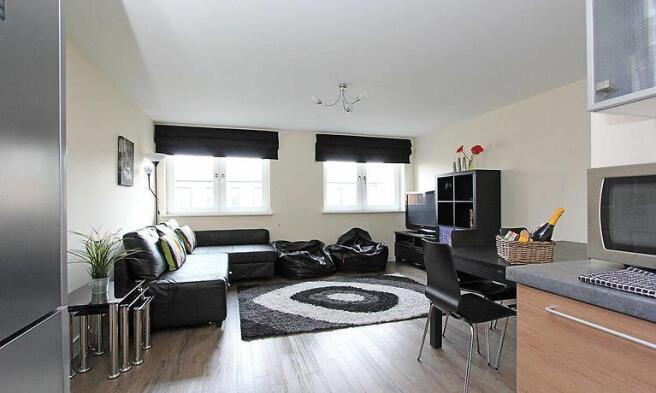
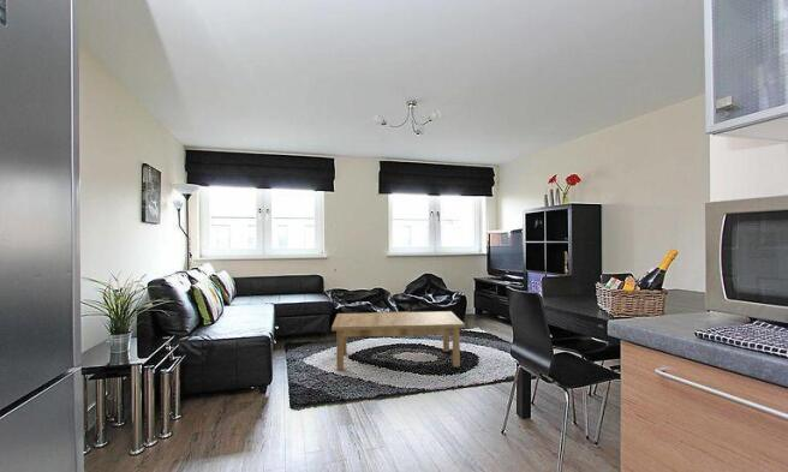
+ coffee table [330,310,466,371]
